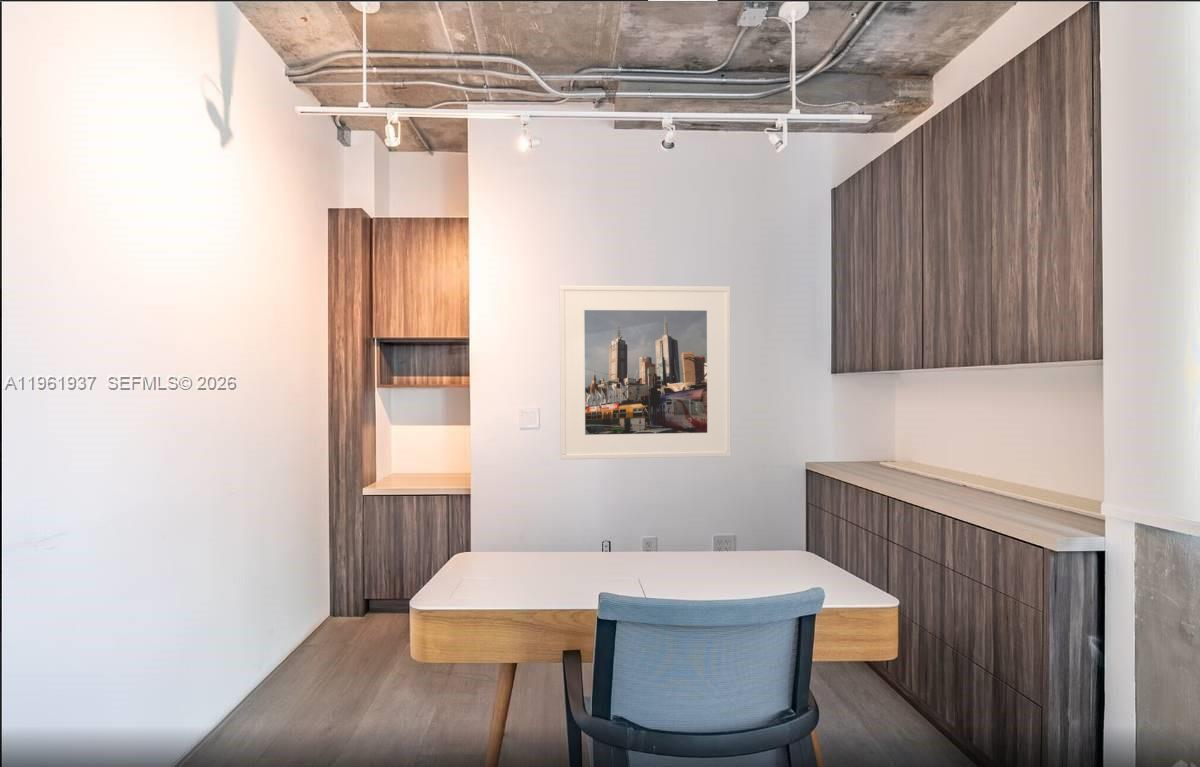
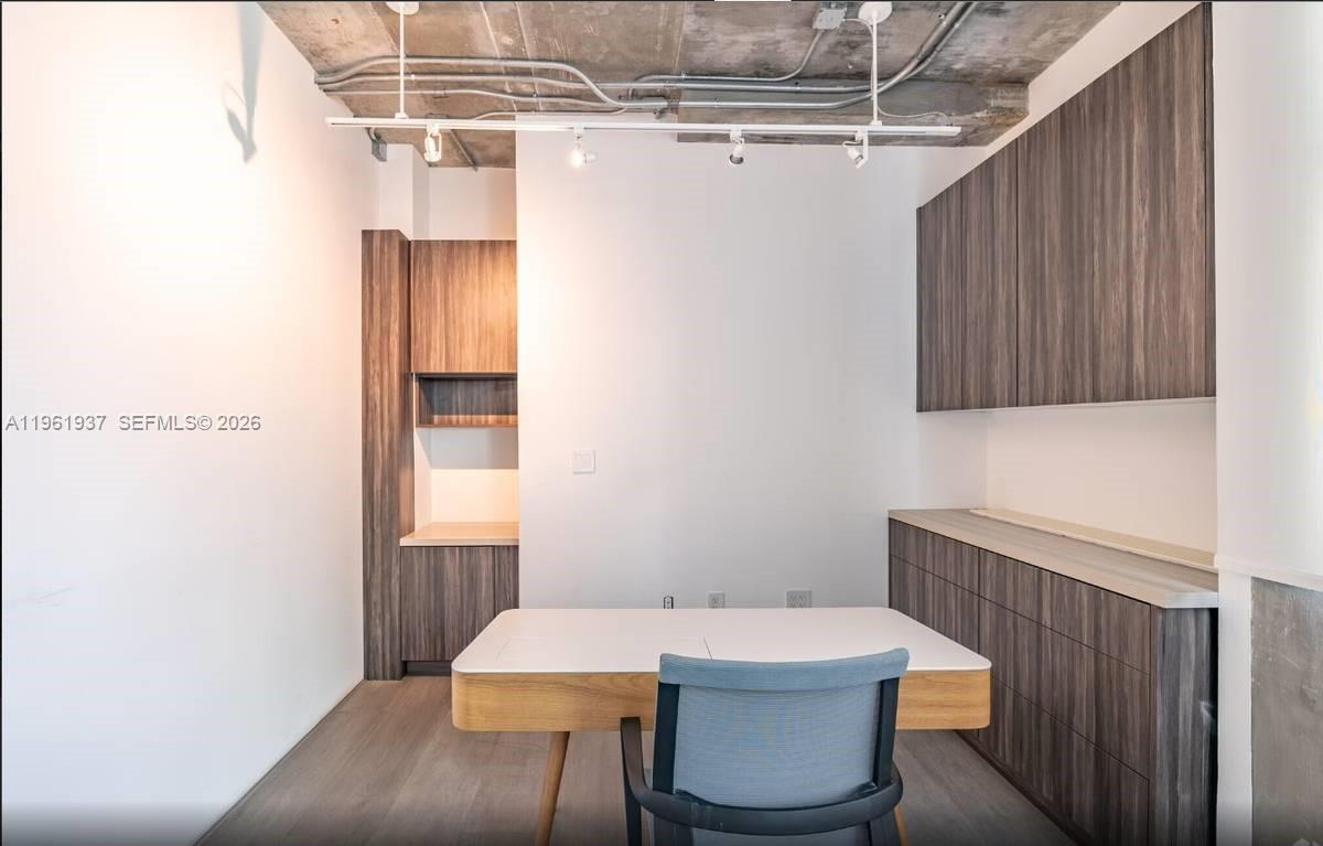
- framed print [559,284,732,461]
